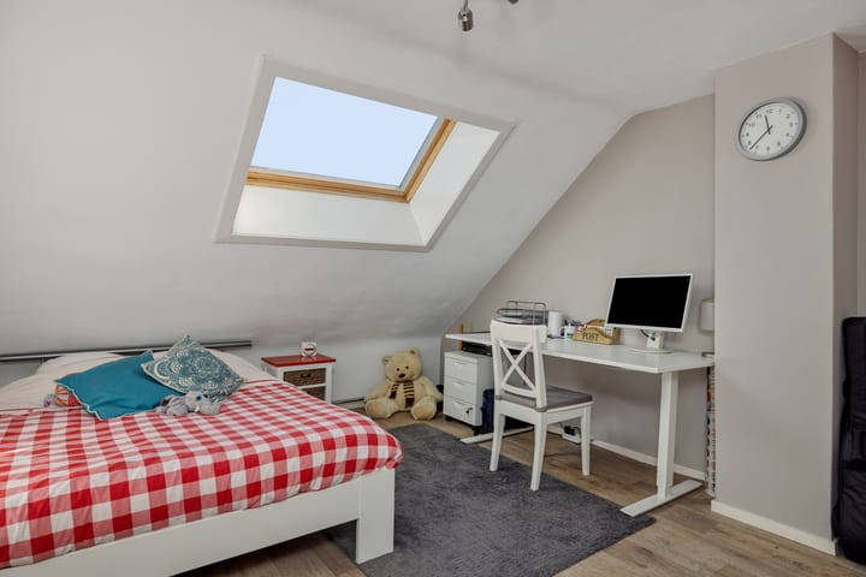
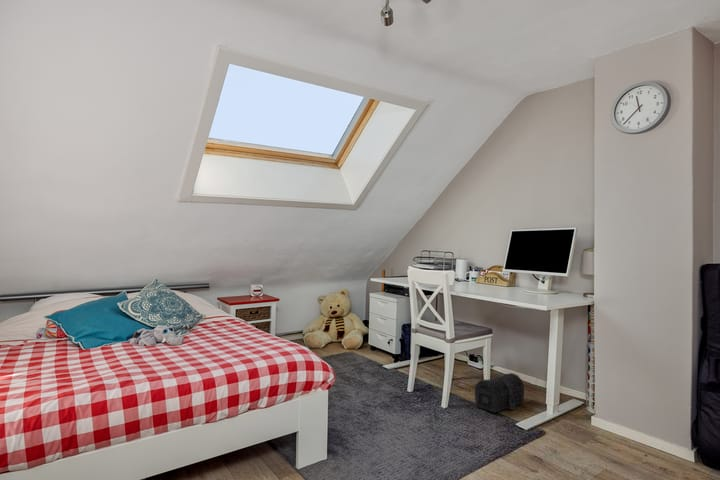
+ treasure chest [473,372,525,414]
